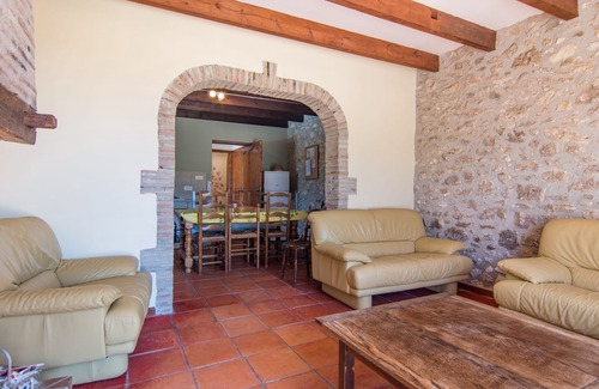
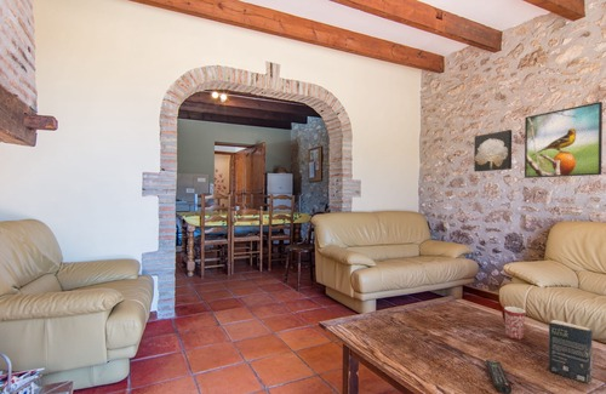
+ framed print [524,101,604,179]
+ wall art [473,129,513,173]
+ book [548,319,594,386]
+ mug [501,306,527,341]
+ remote control [485,359,513,394]
